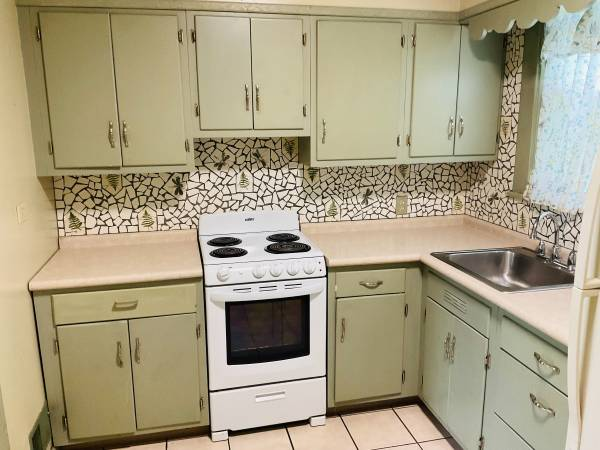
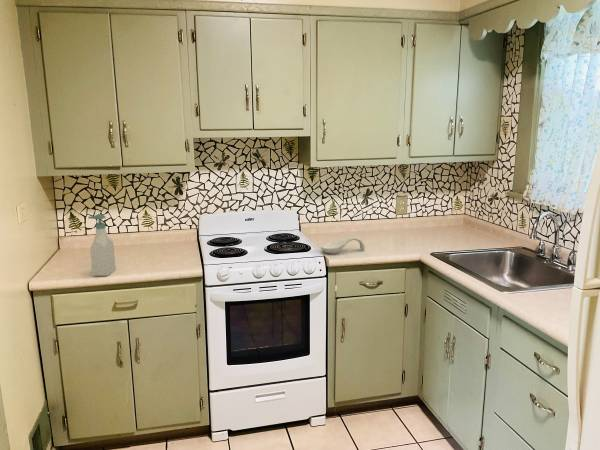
+ spoon rest [320,236,366,255]
+ soap bottle [87,213,117,277]
